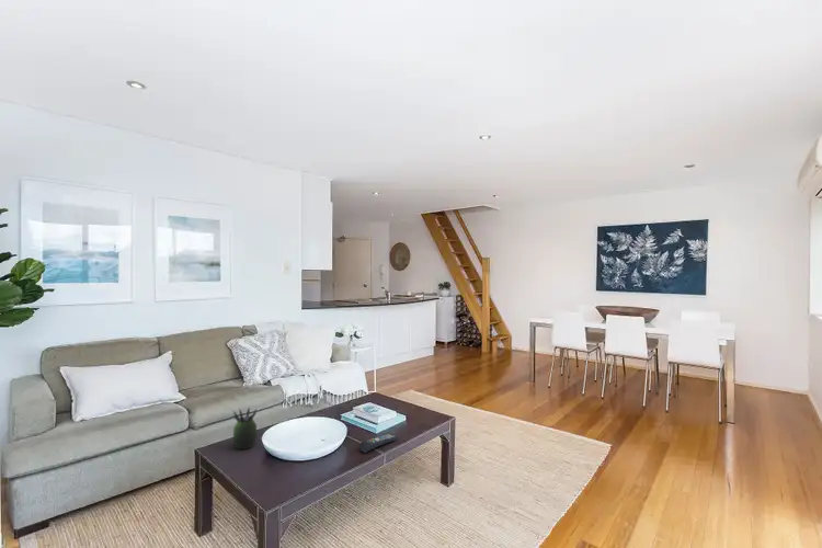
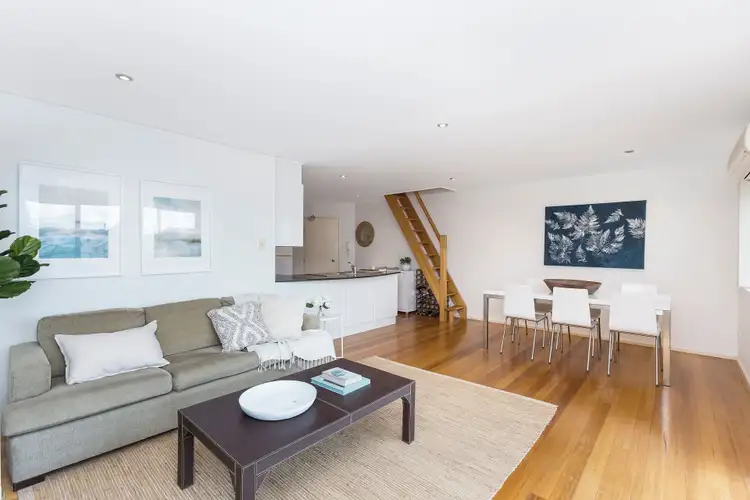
- succulent plant [231,406,259,450]
- remote control [358,433,399,454]
